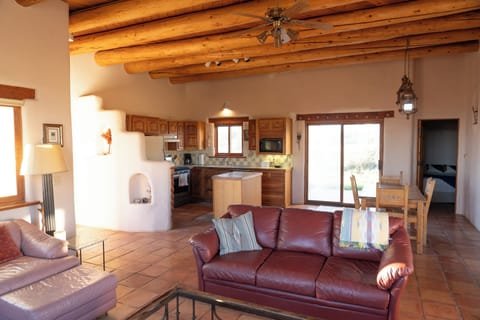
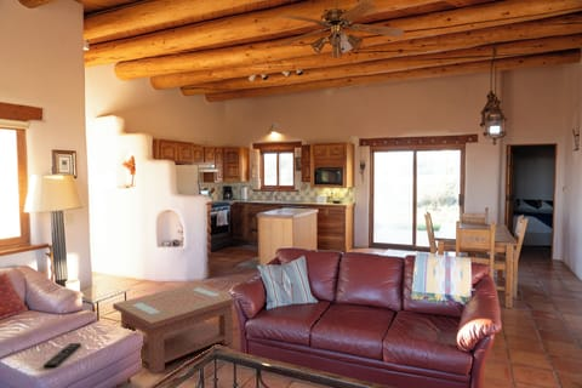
+ coffee table [112,283,235,376]
+ remote control [42,342,82,369]
